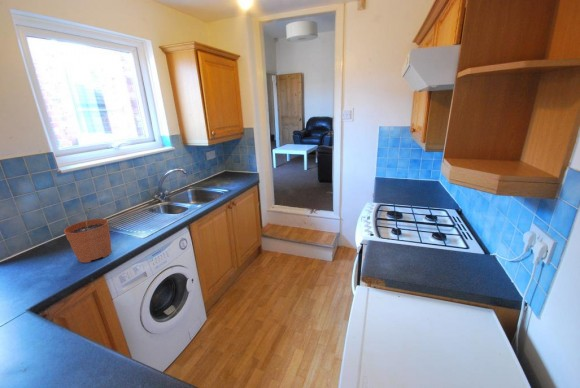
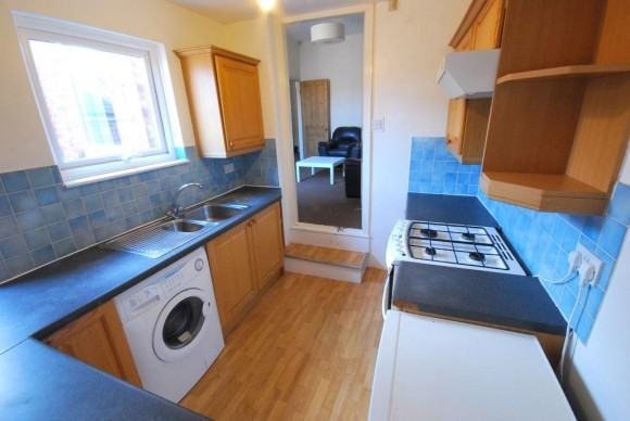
- plant pot [63,206,113,264]
